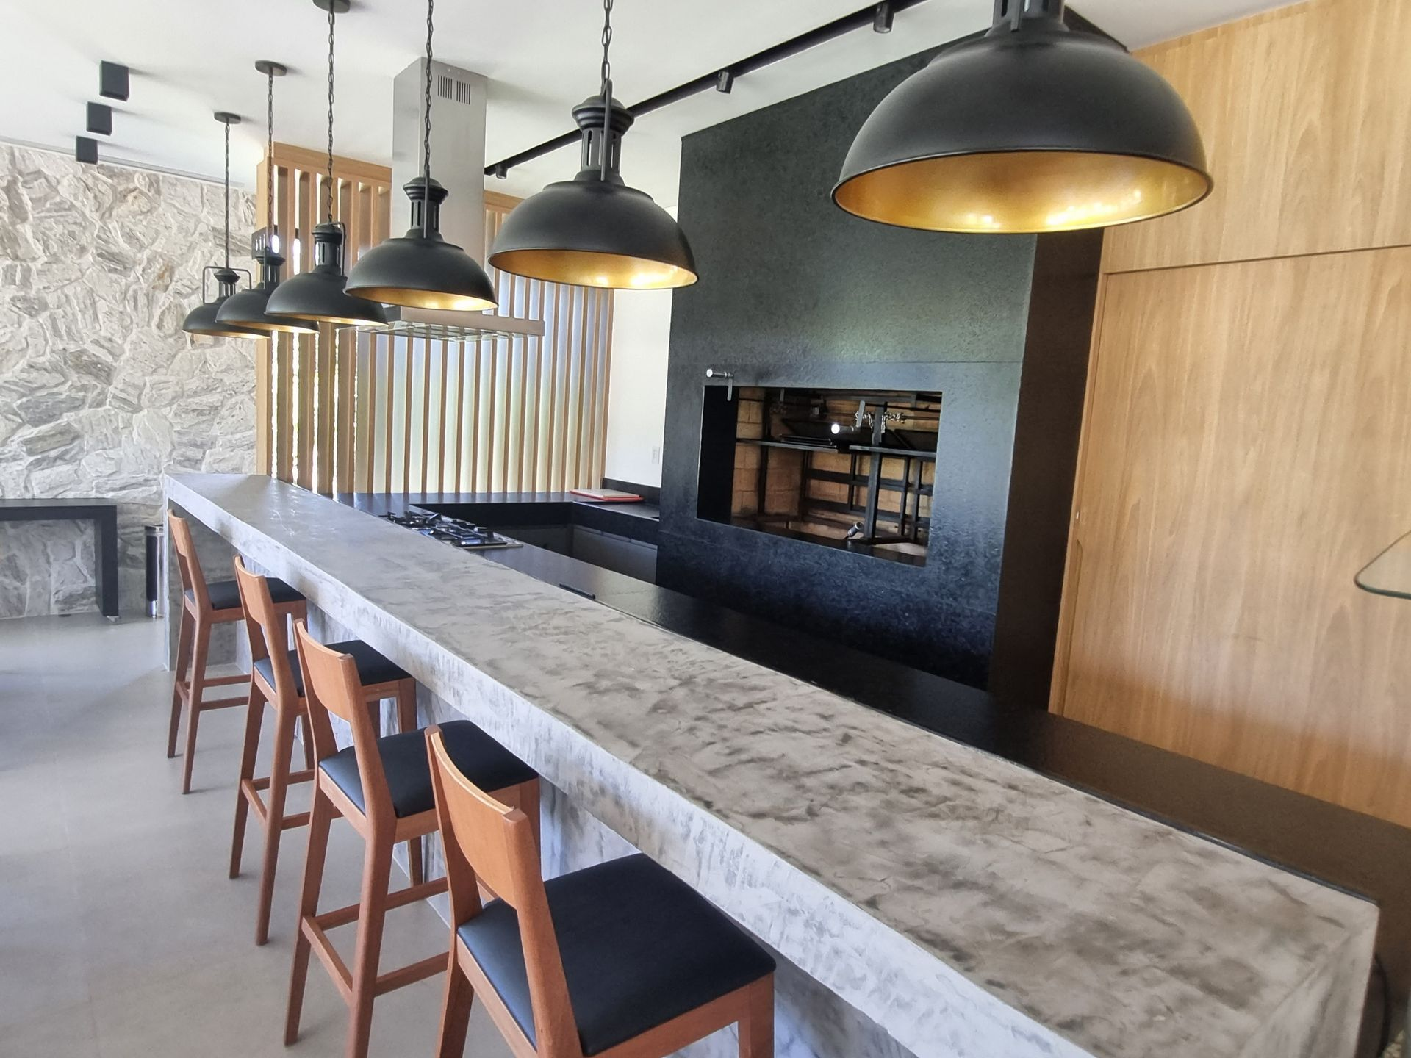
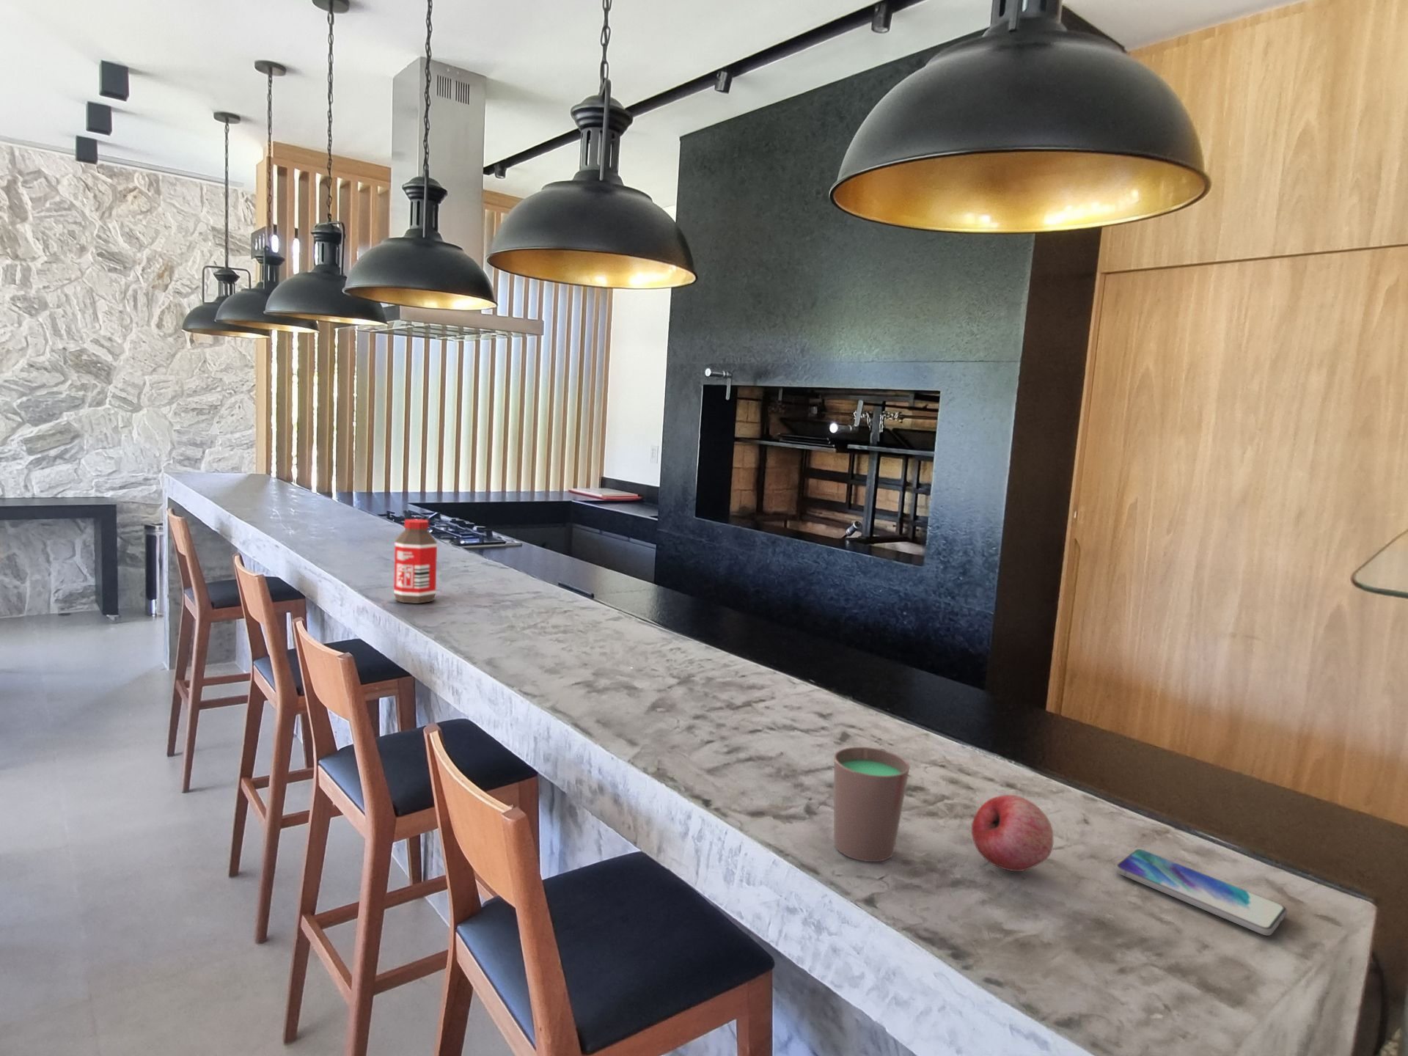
+ cup [833,747,910,862]
+ smartphone [1114,849,1288,936]
+ fruit [971,794,1054,872]
+ bottle [394,518,438,605]
